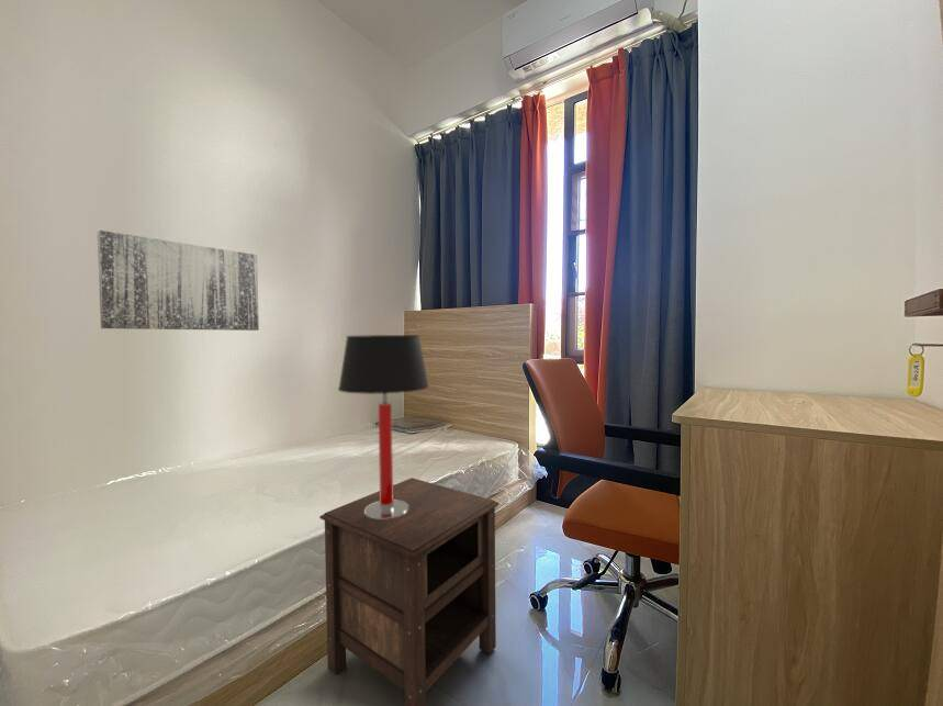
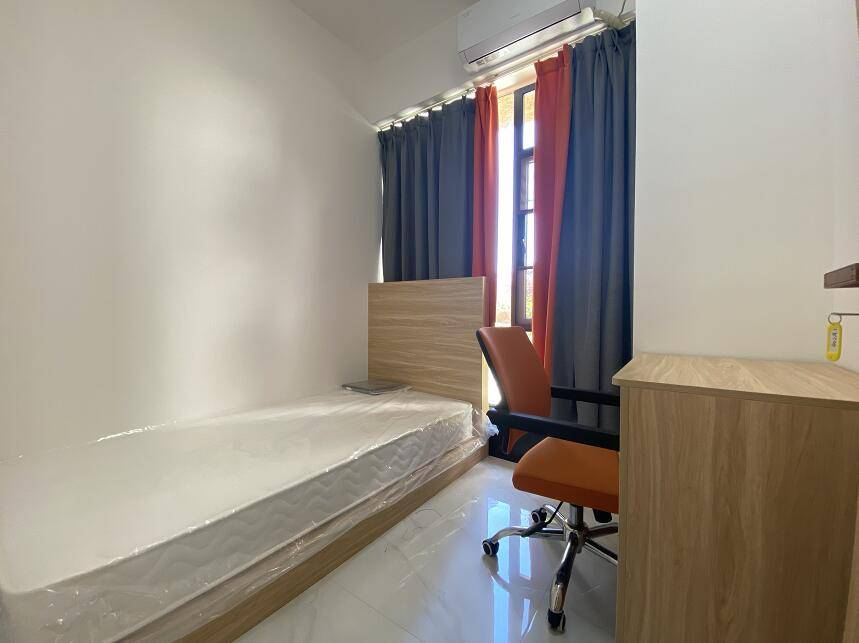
- nightstand [318,477,499,706]
- wall art [97,229,260,332]
- table lamp [337,334,430,519]
